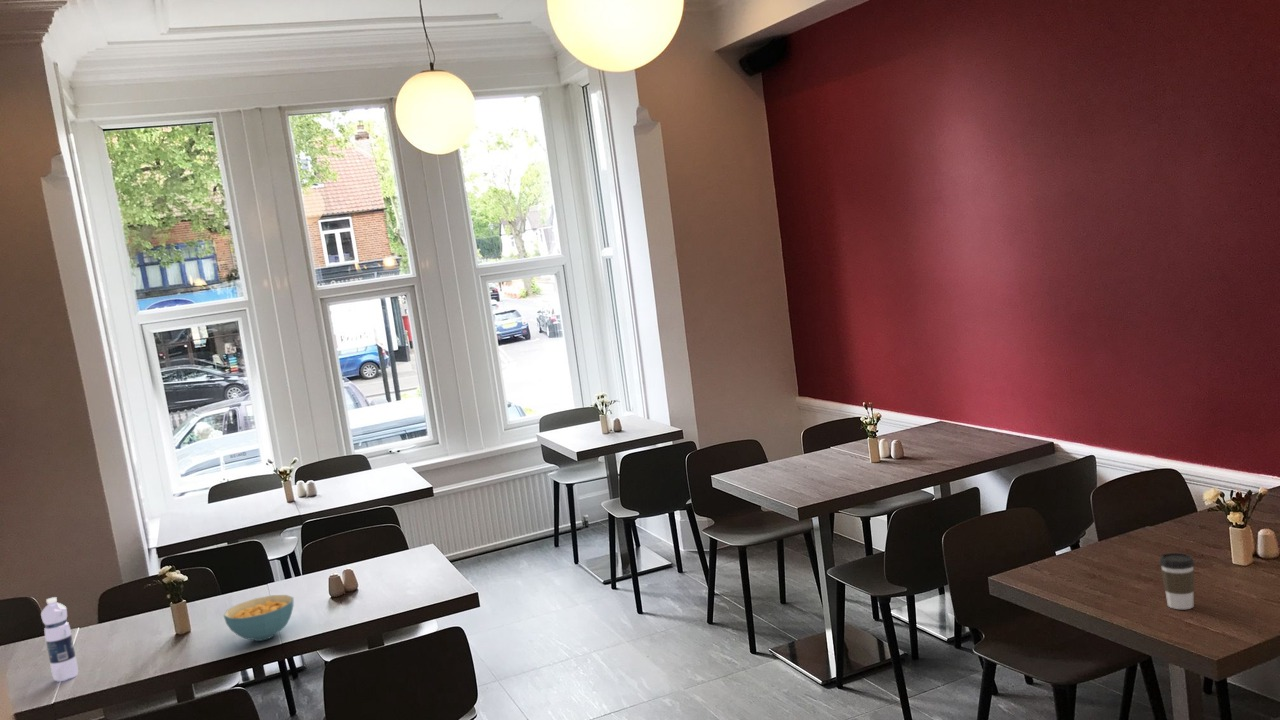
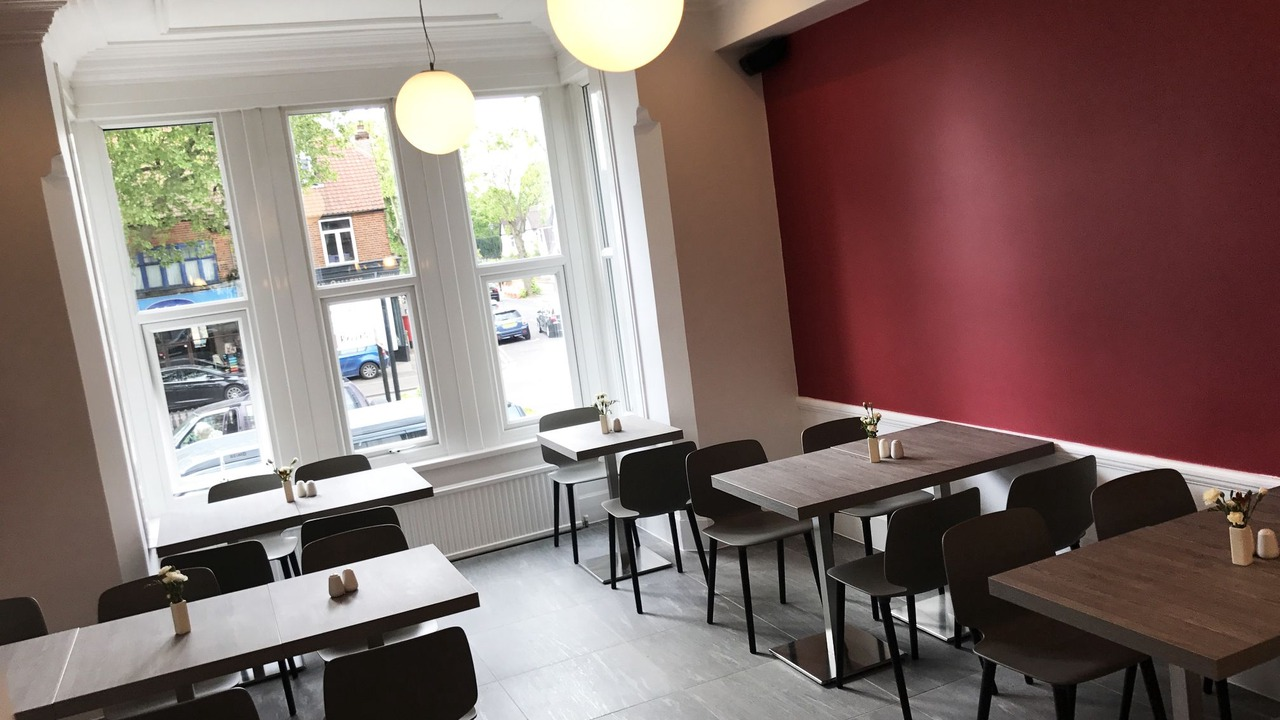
- cereal bowl [223,594,295,642]
- coffee cup [1158,552,1196,610]
- water bottle [40,596,79,682]
